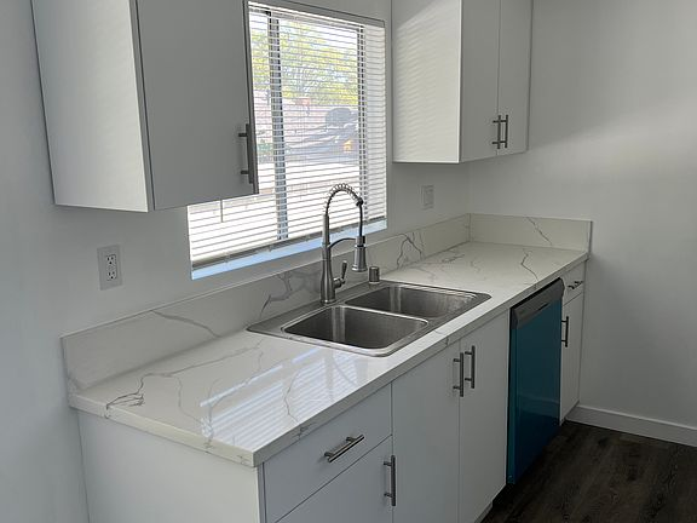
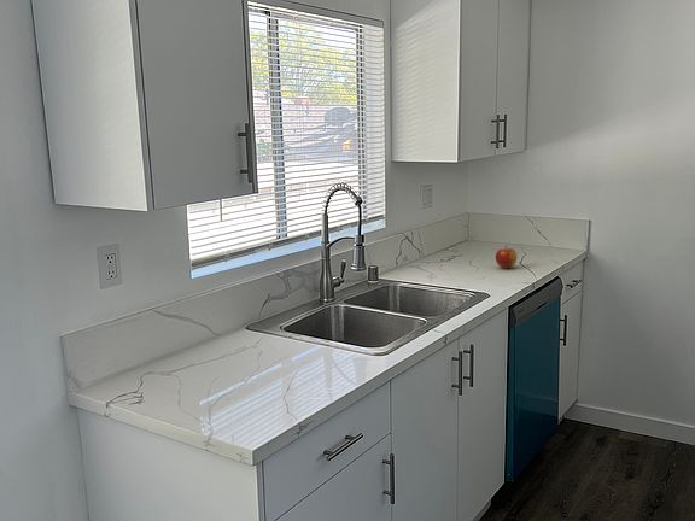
+ apple [495,245,518,269]
